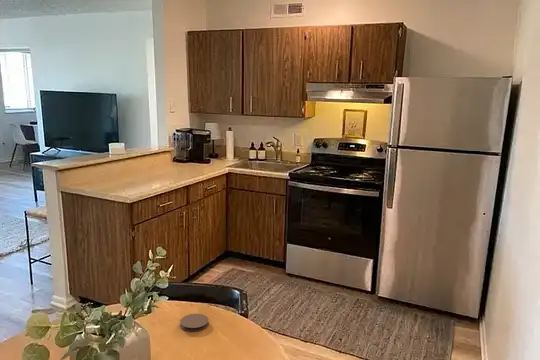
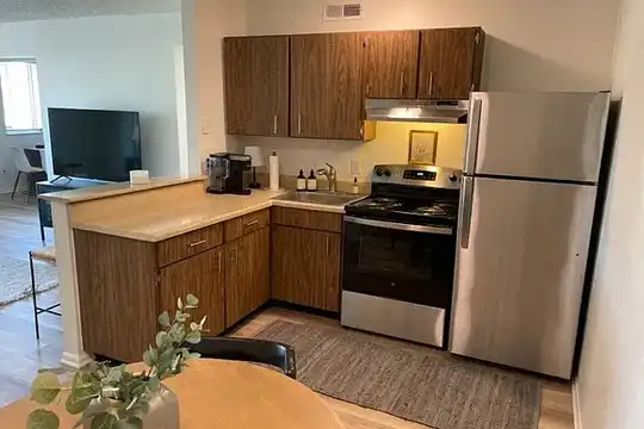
- coaster [179,313,210,332]
